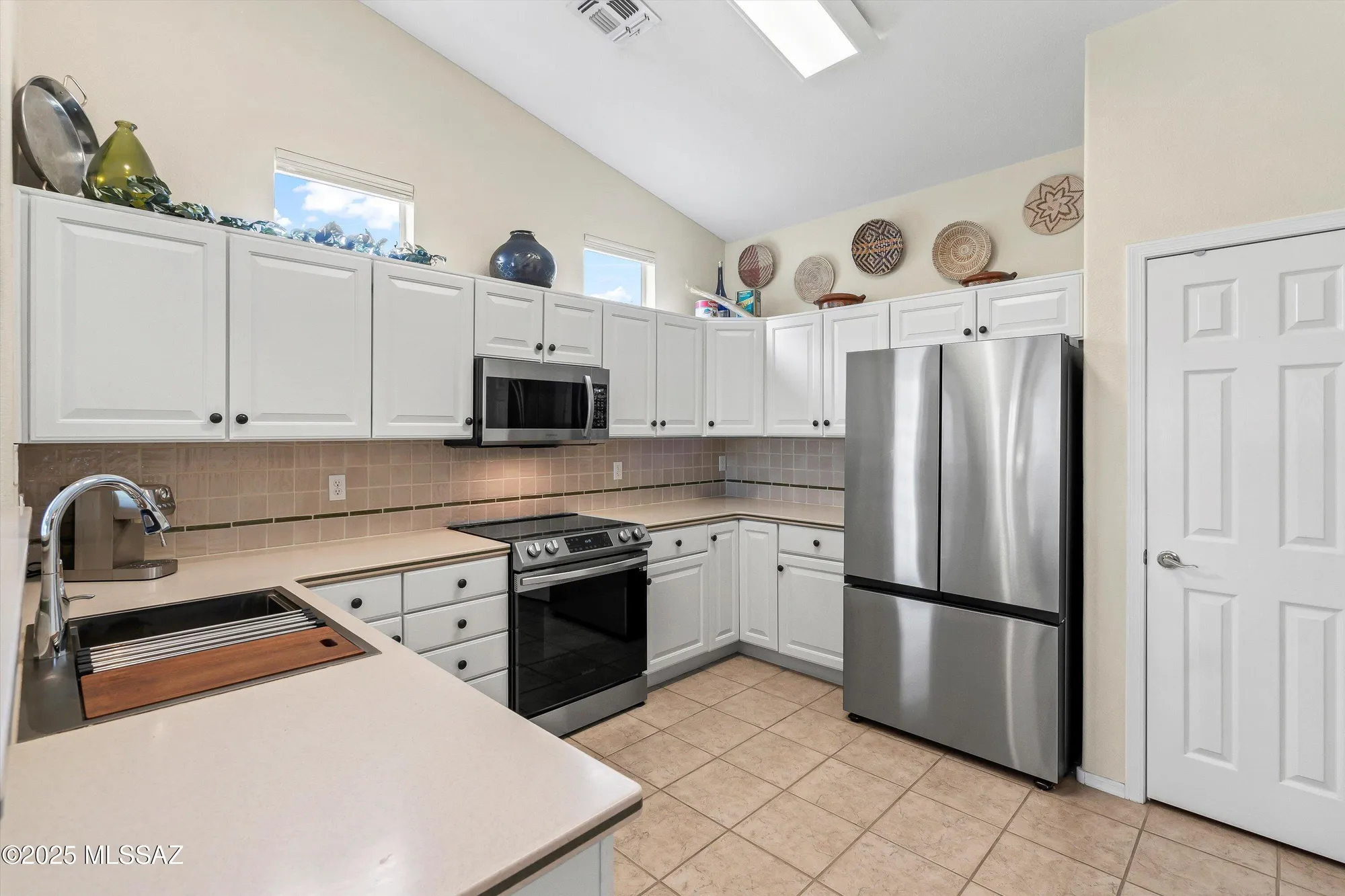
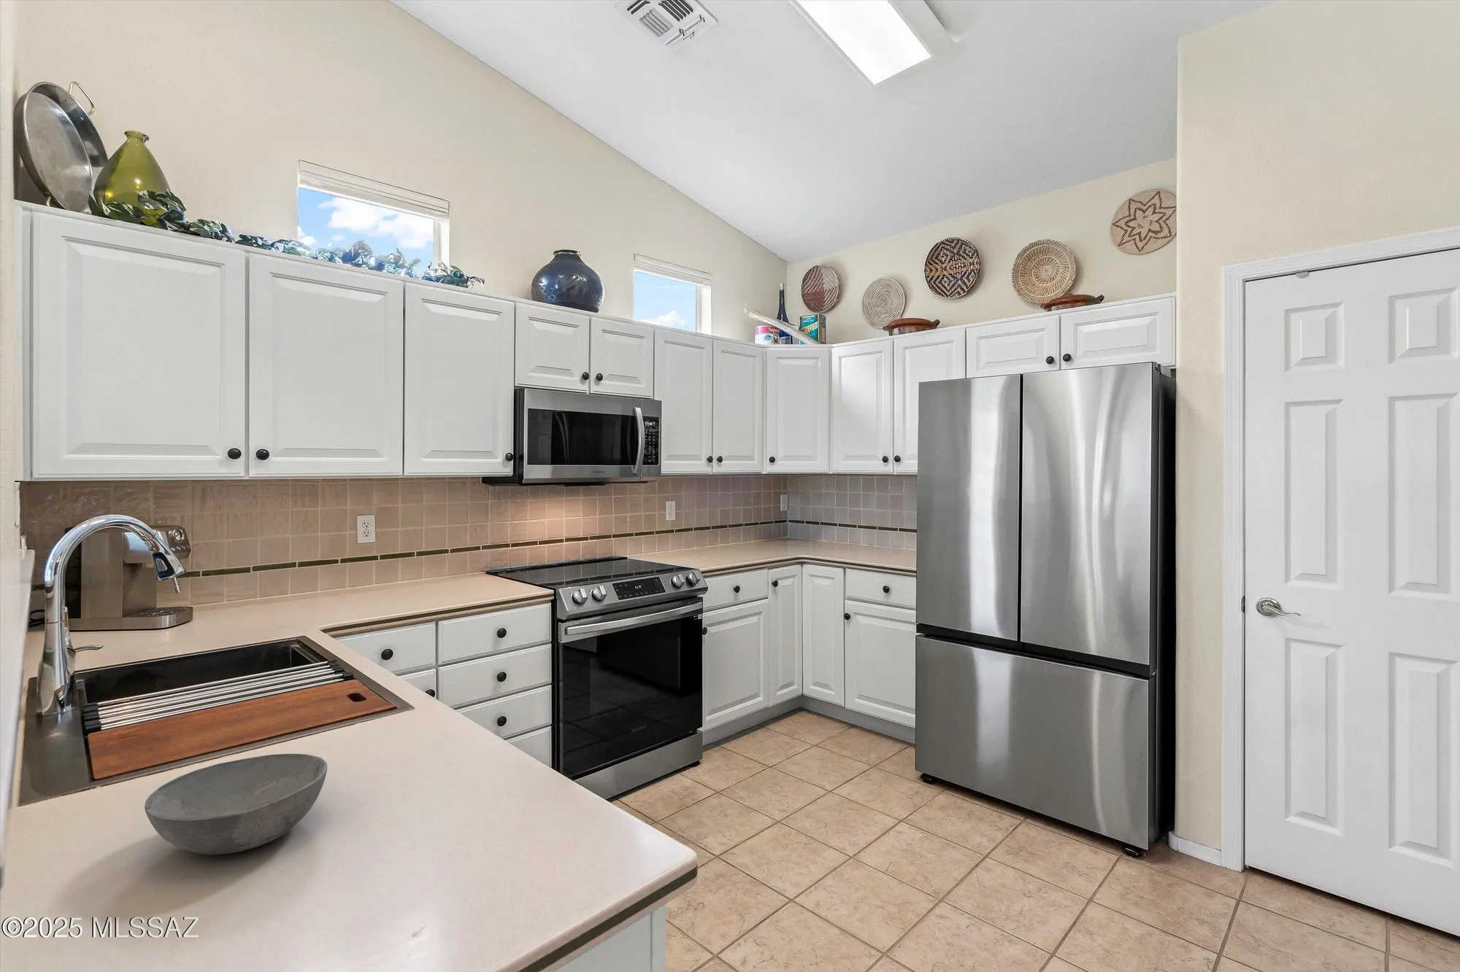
+ bowl [143,753,328,855]
